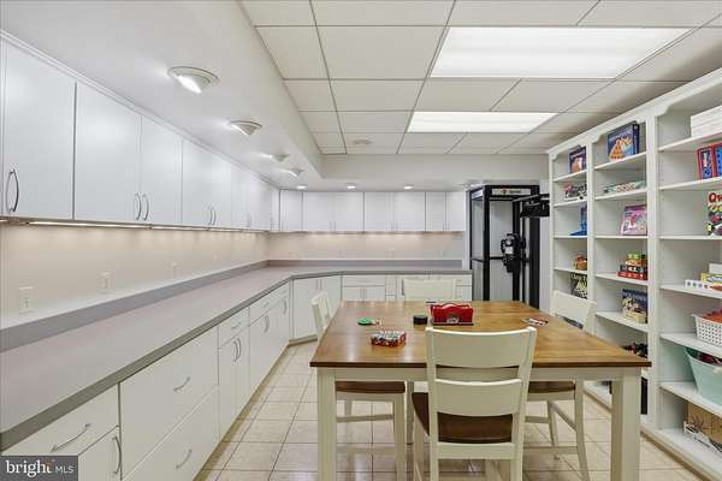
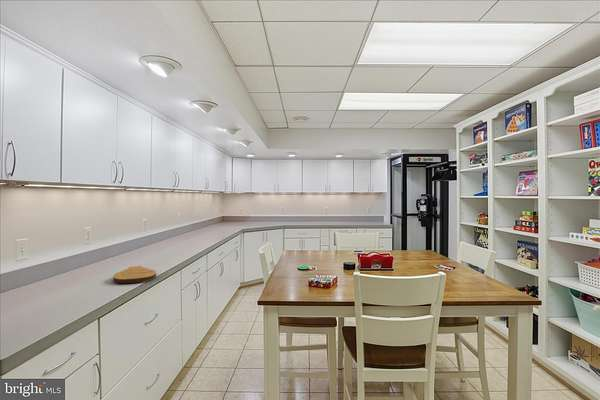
+ key chain [112,265,157,284]
